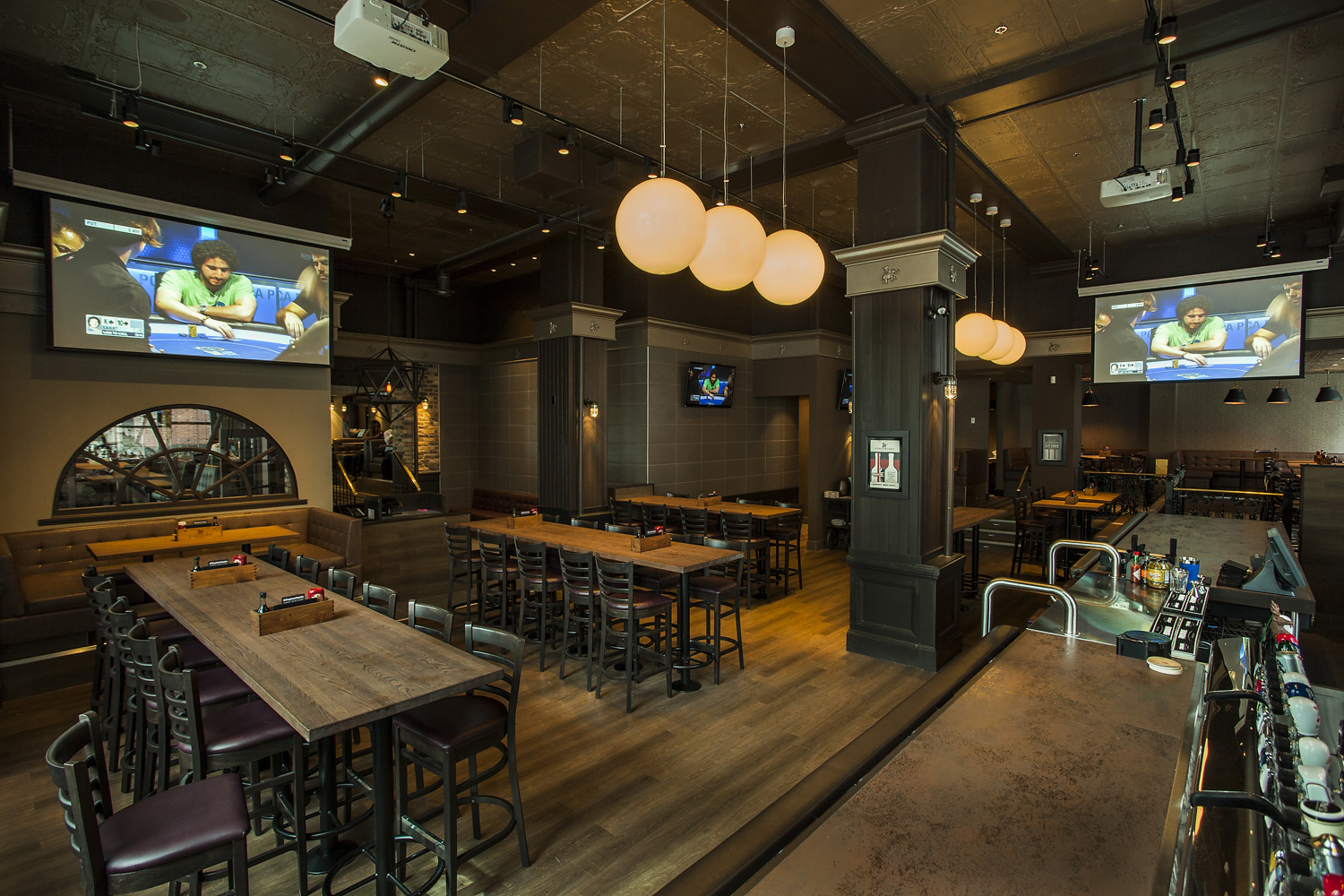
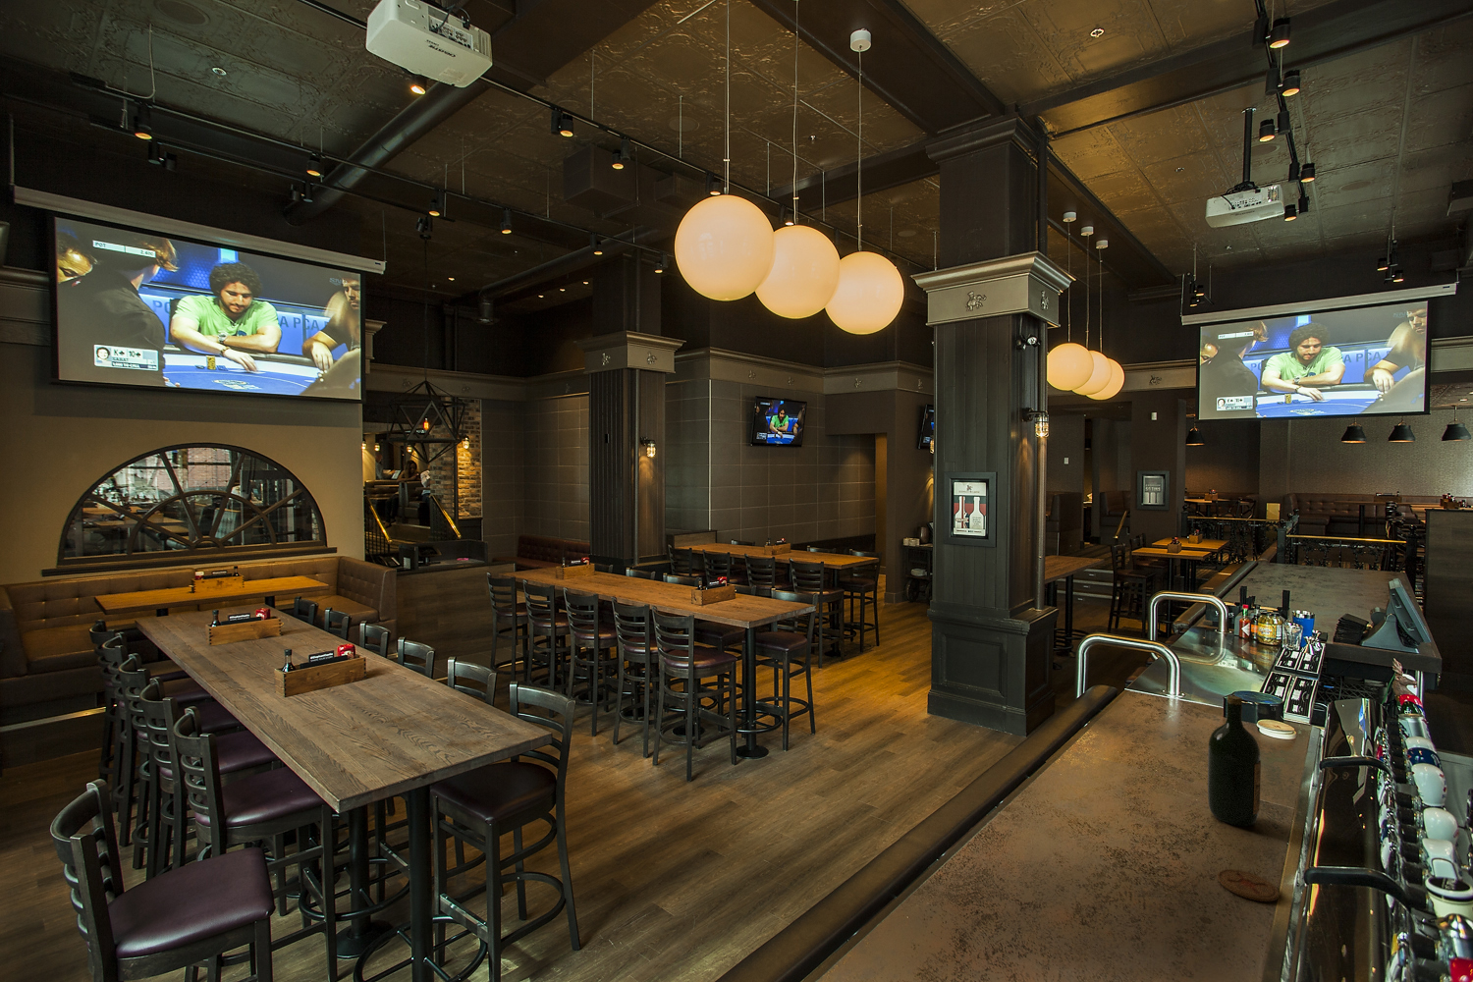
+ wine bottle [1207,695,1261,826]
+ coaster [1217,868,1280,902]
